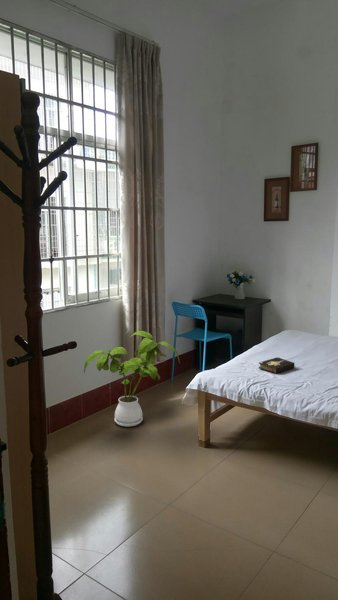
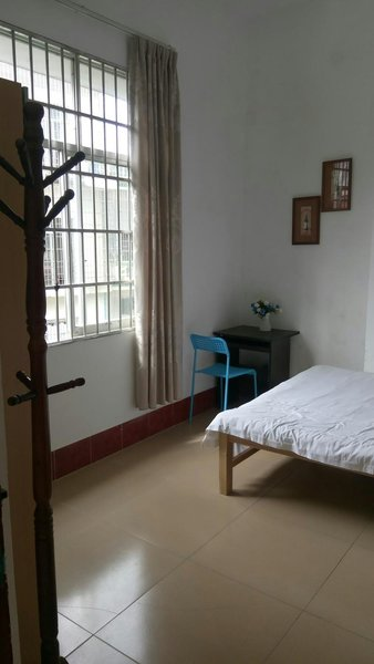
- house plant [83,330,181,428]
- hardback book [258,356,295,375]
